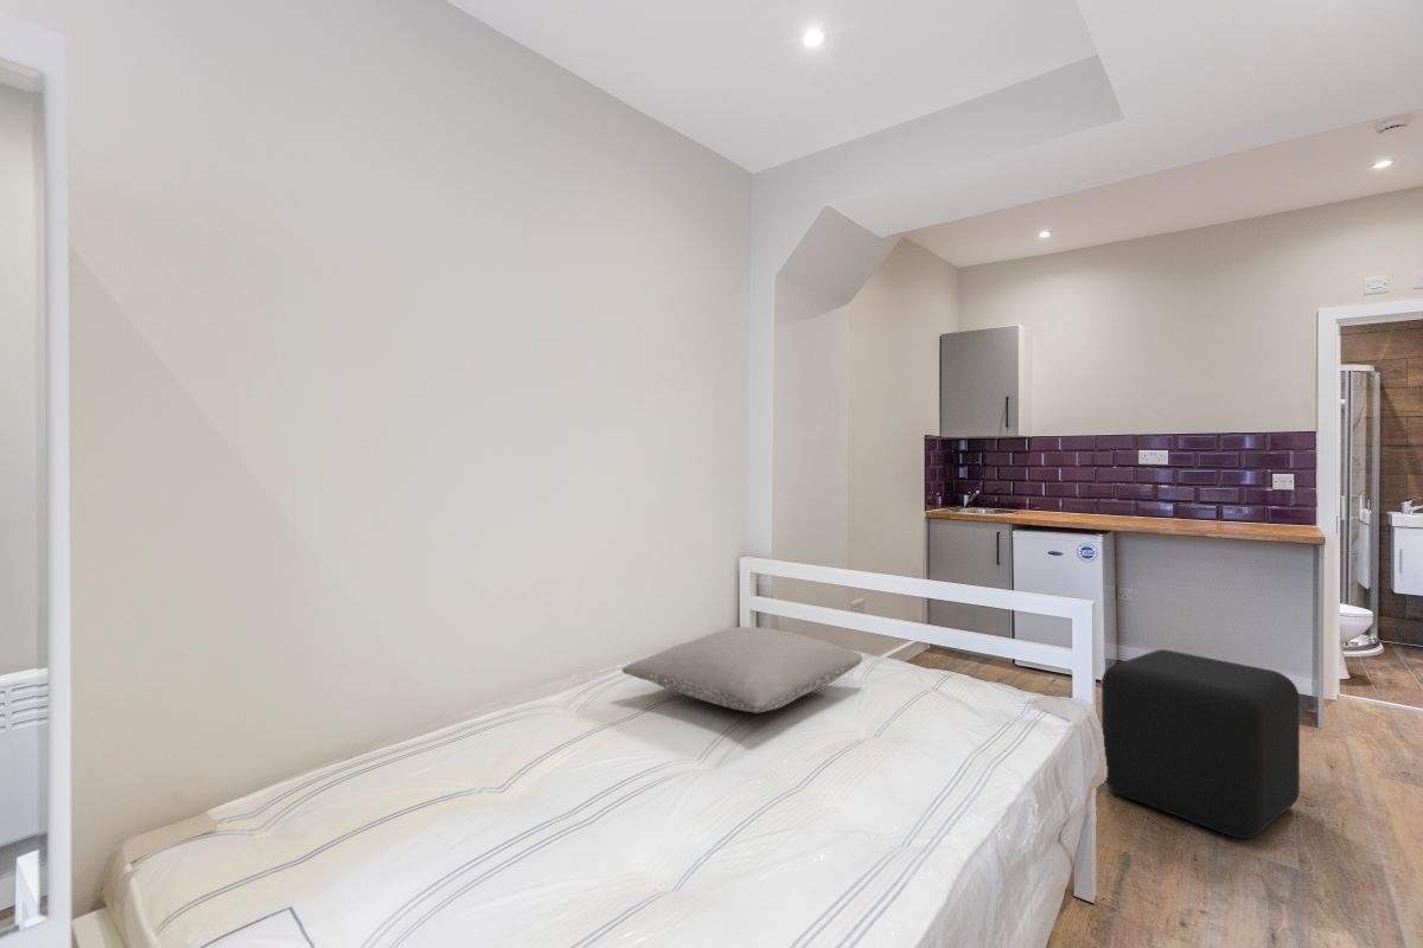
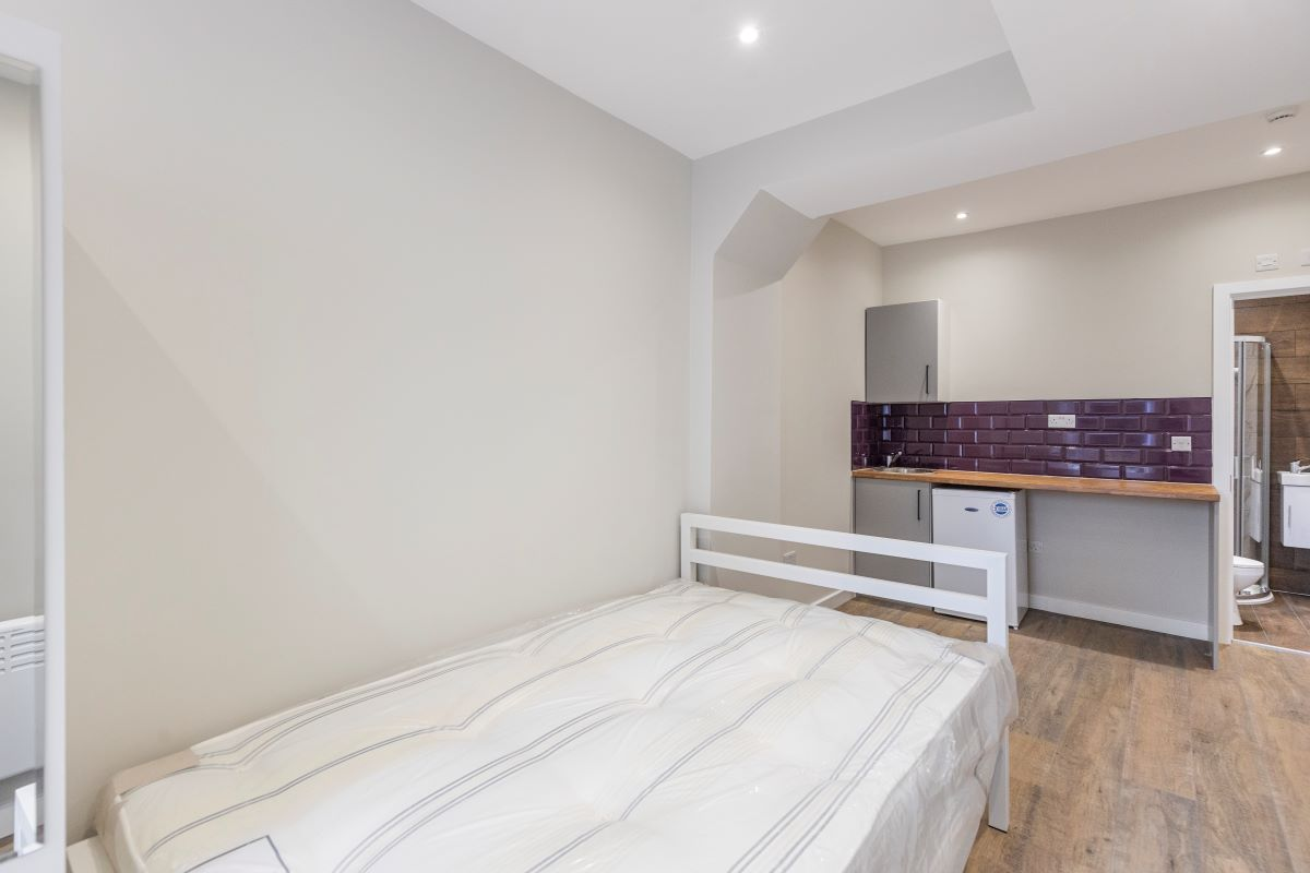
- pillow [620,626,863,713]
- cube [1100,648,1301,839]
